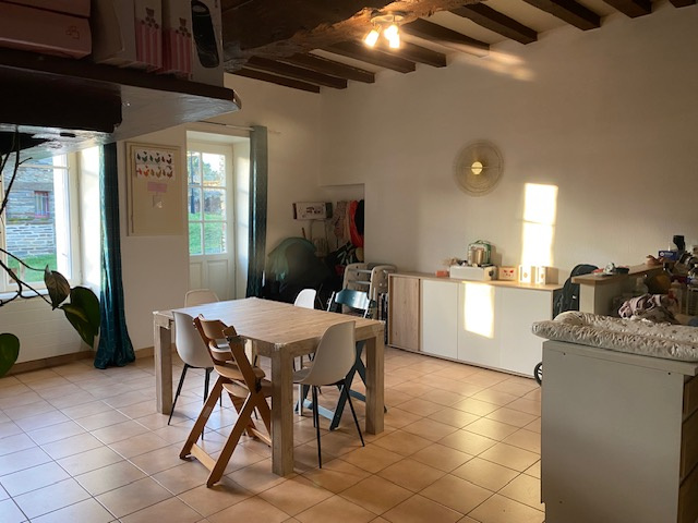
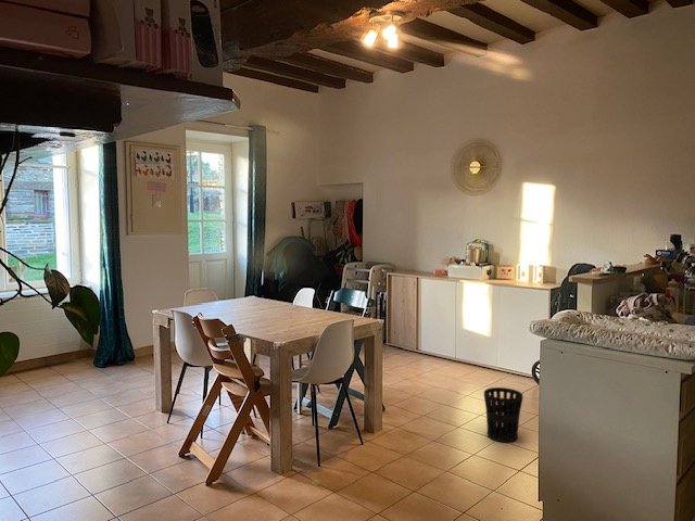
+ wastebasket [483,386,525,443]
